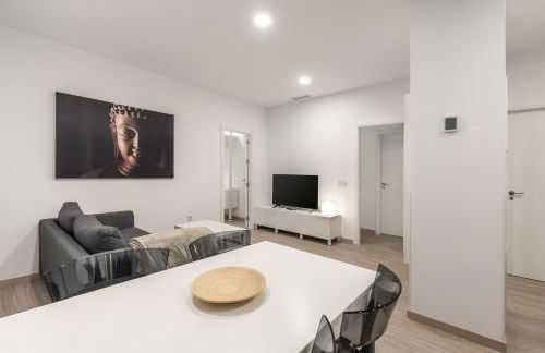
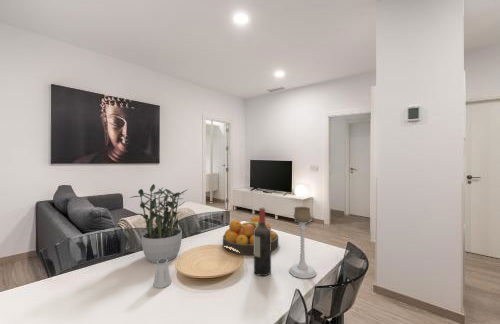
+ wine bottle [253,207,272,277]
+ potted plant [129,183,189,264]
+ saltshaker [152,258,172,289]
+ fruit bowl [222,215,279,256]
+ candle holder [288,206,317,279]
